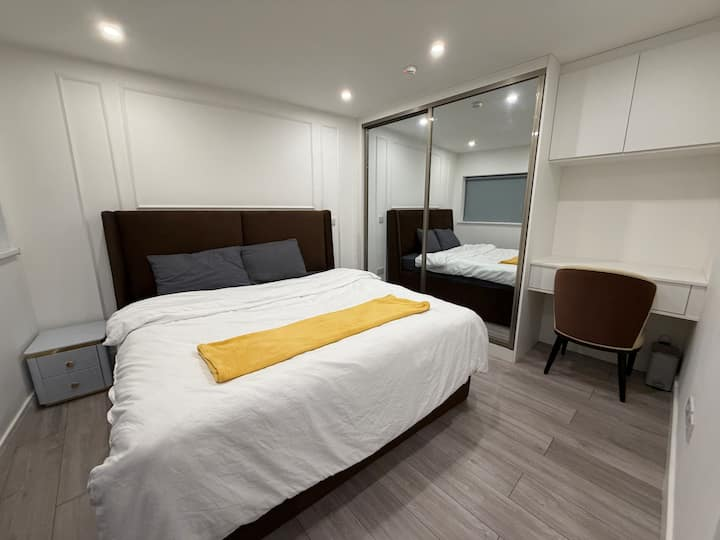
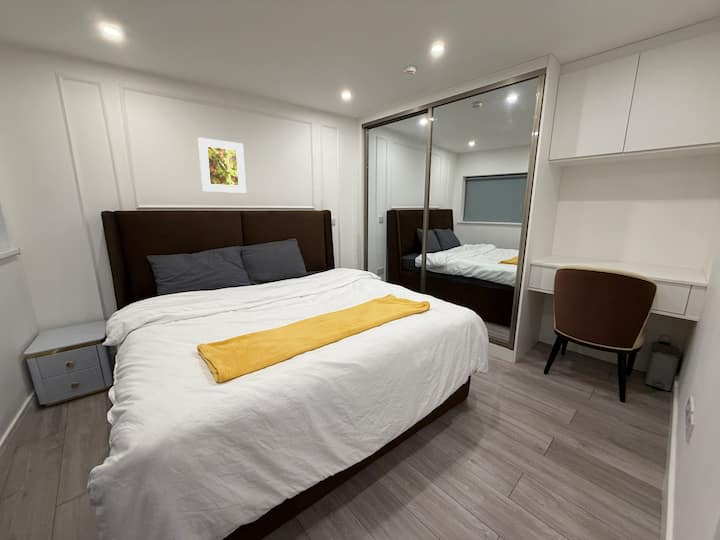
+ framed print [197,136,247,194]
